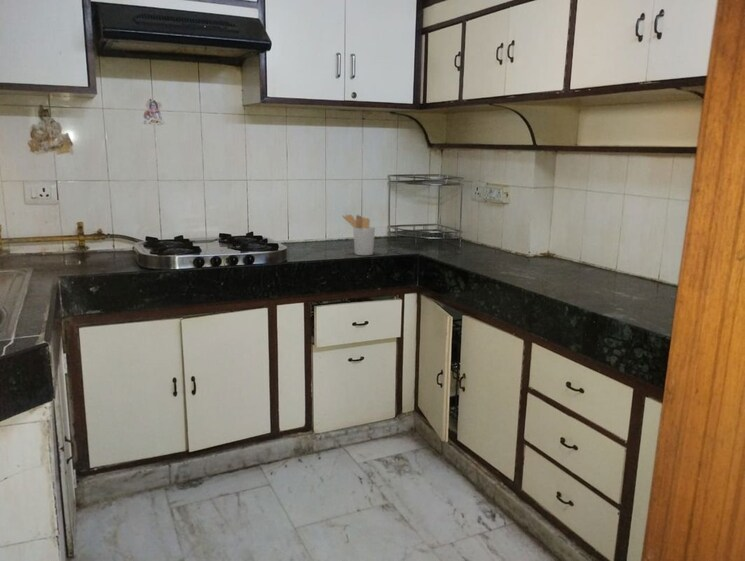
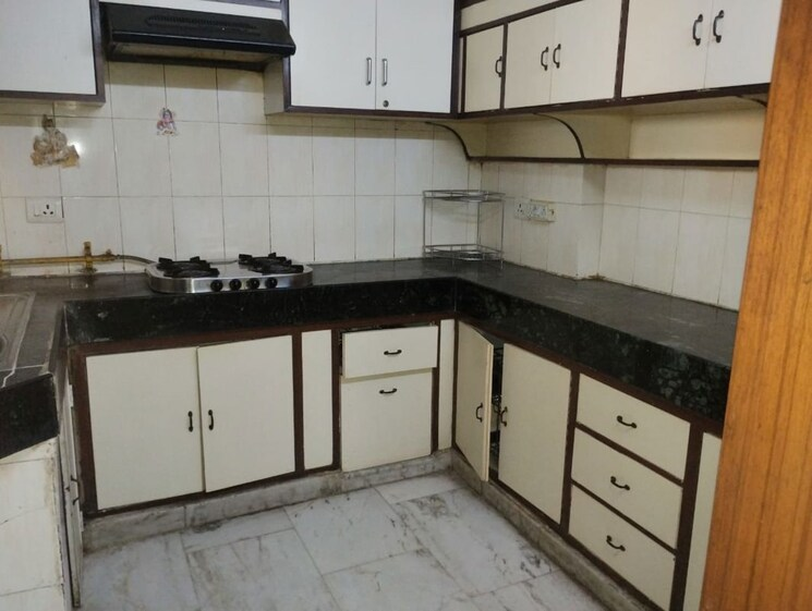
- utensil holder [342,214,376,256]
